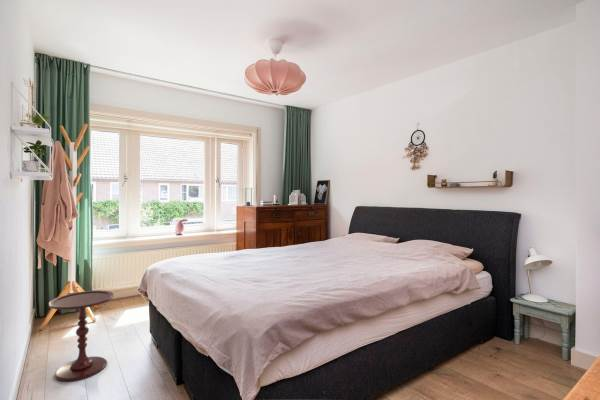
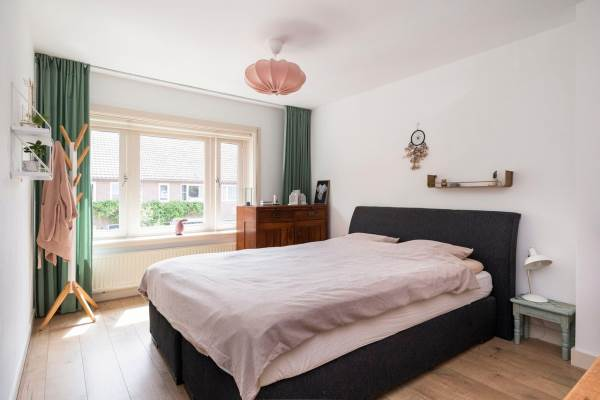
- side table [48,289,115,382]
